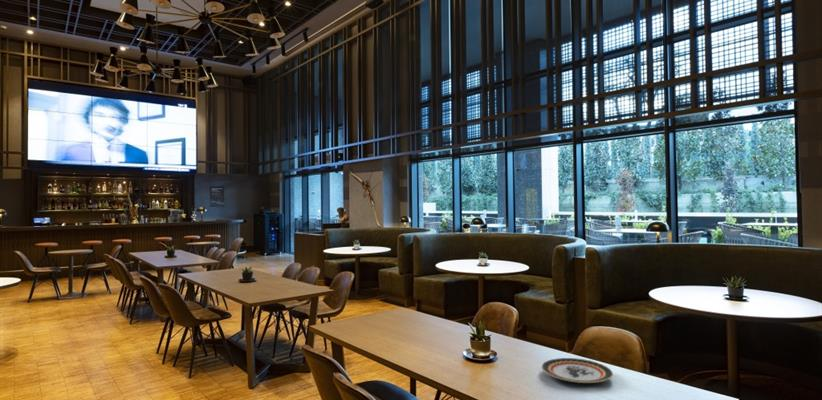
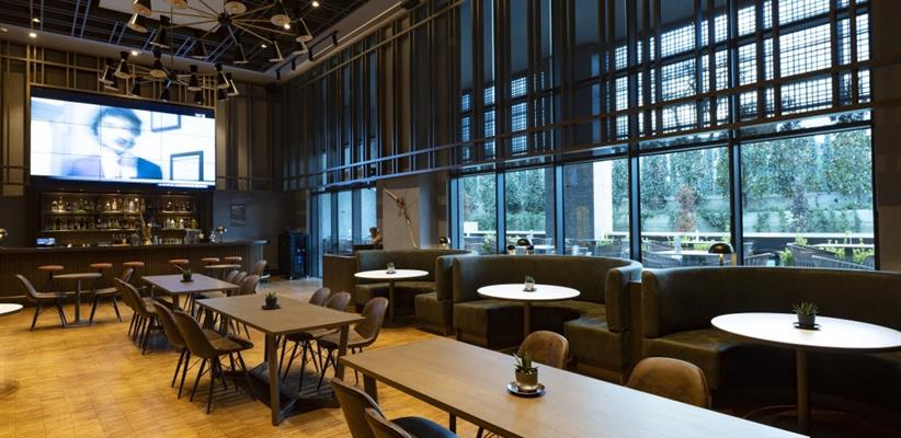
- plate [541,357,614,384]
